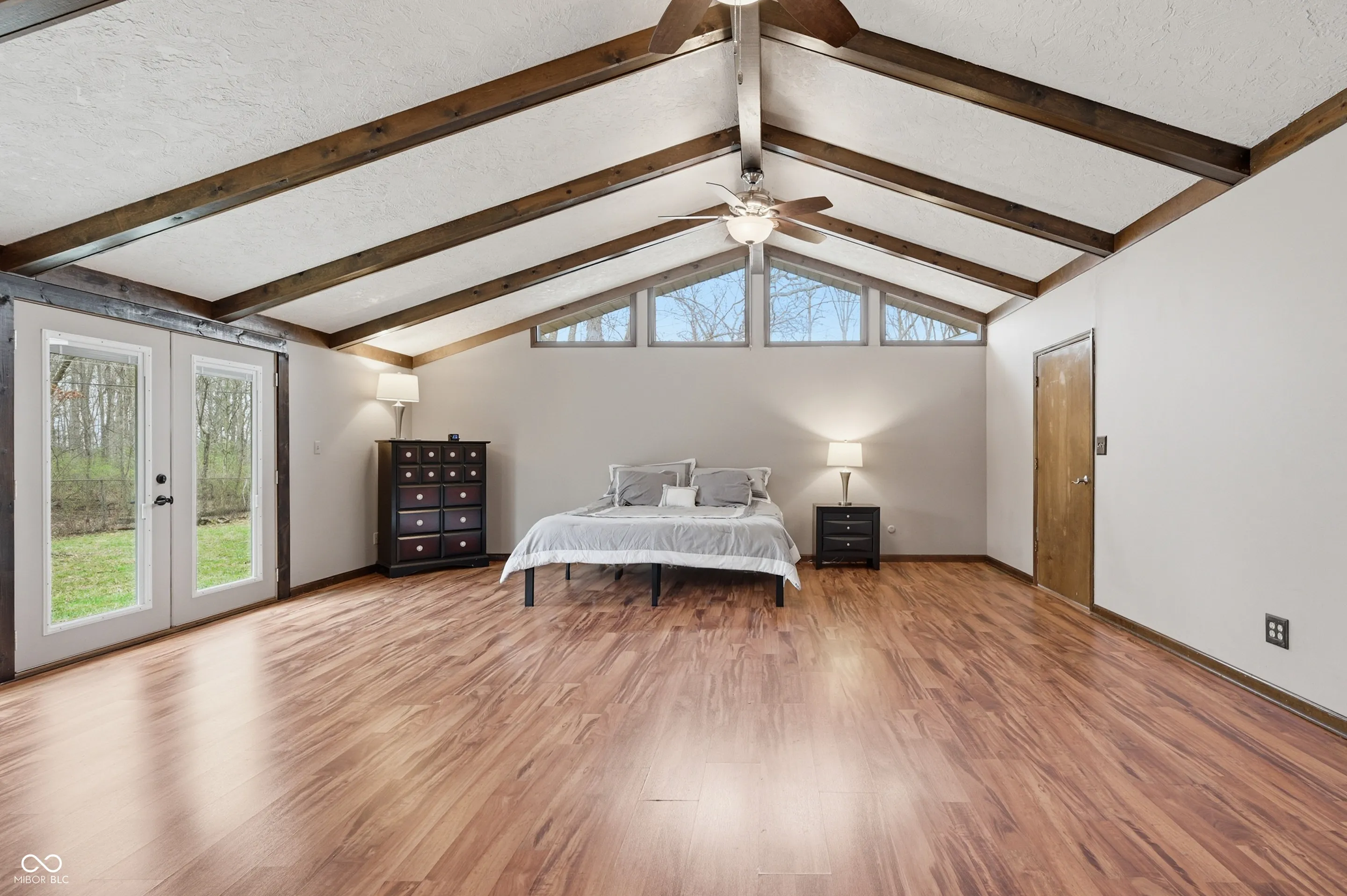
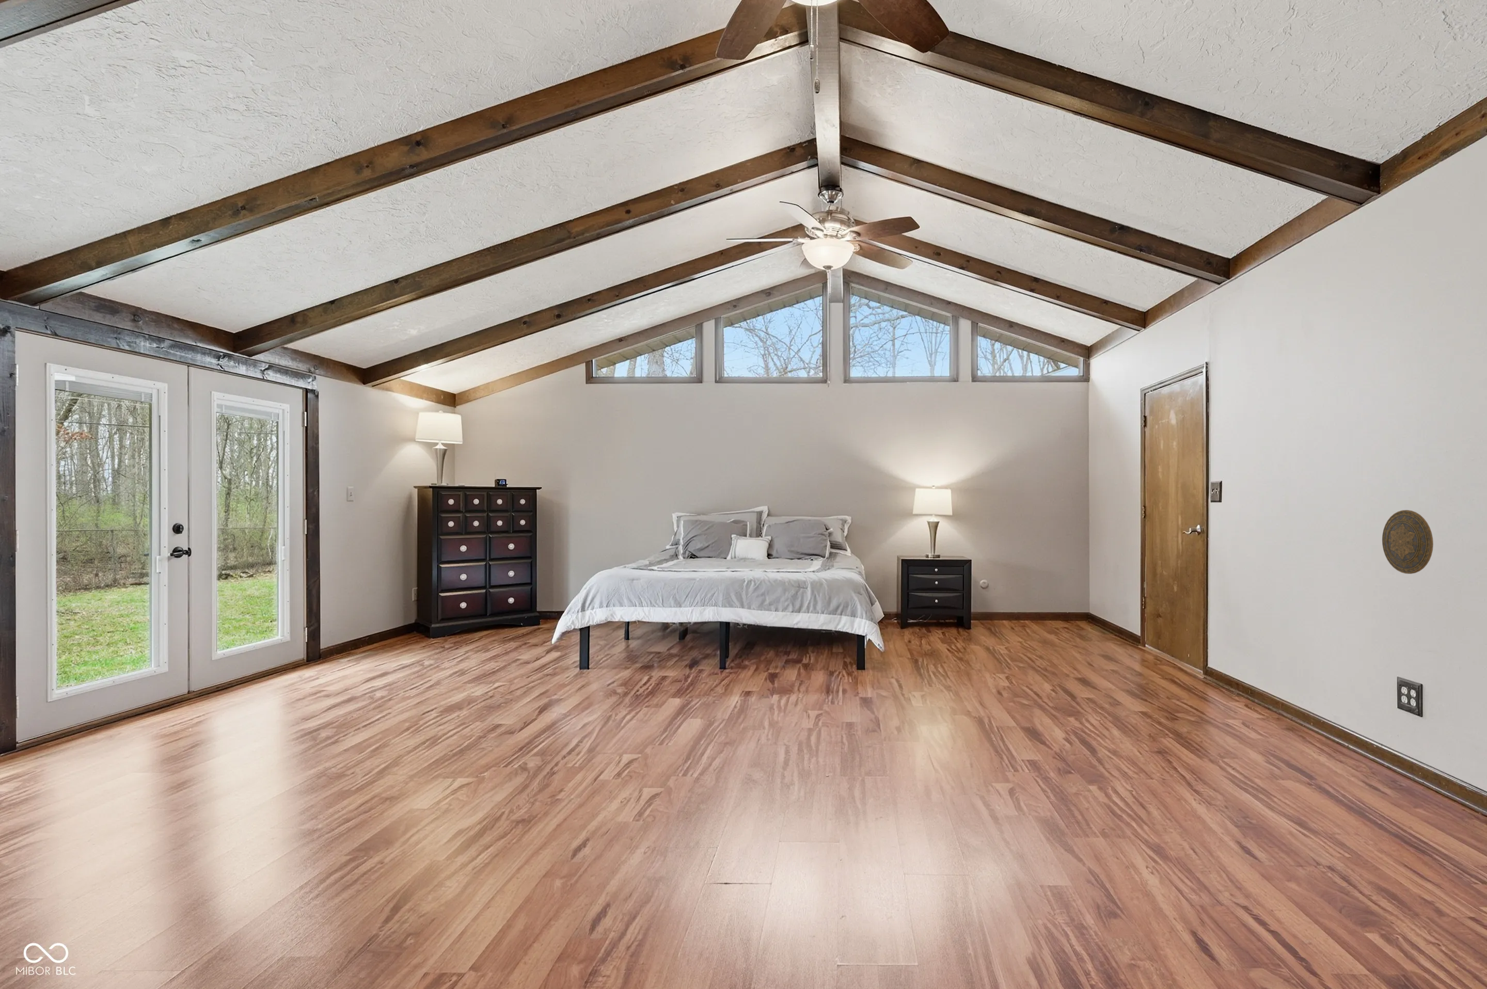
+ decorative plate [1382,510,1434,574]
